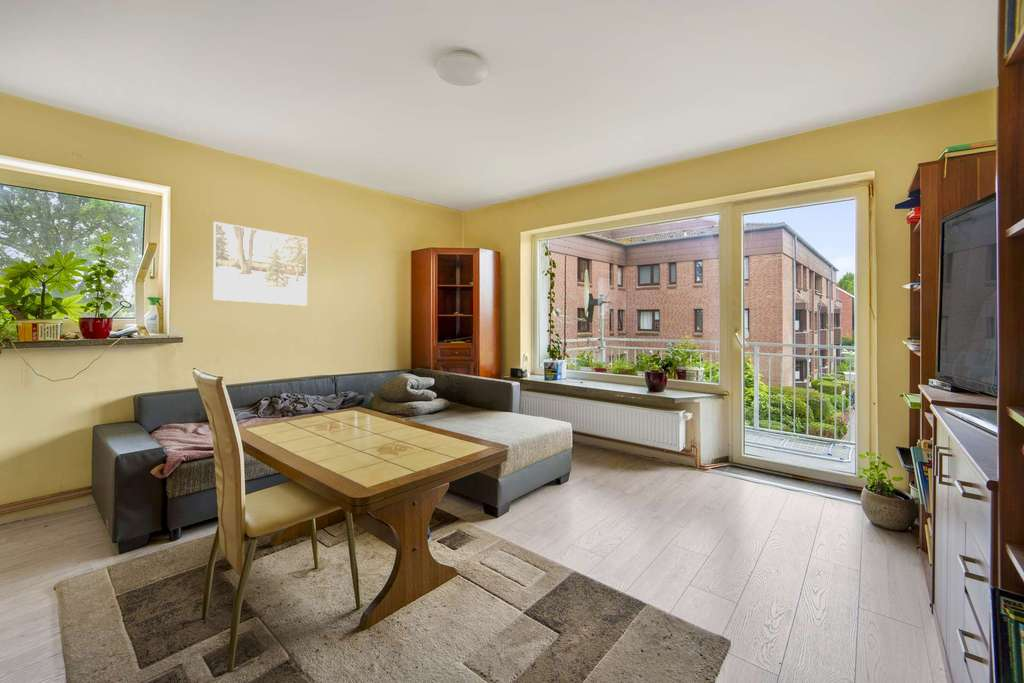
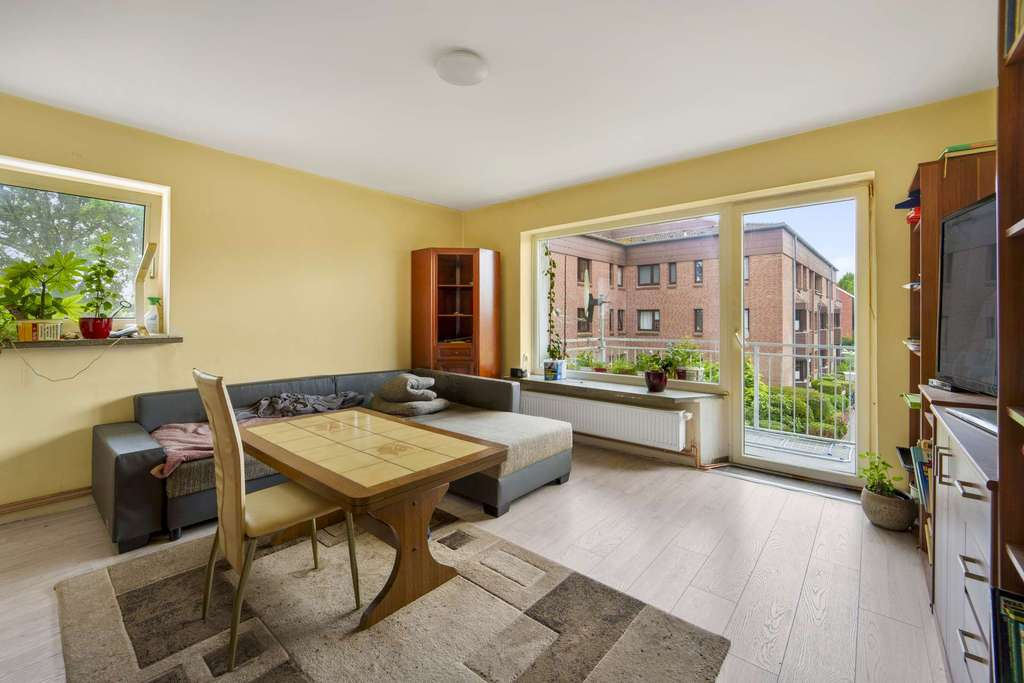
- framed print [212,221,308,307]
